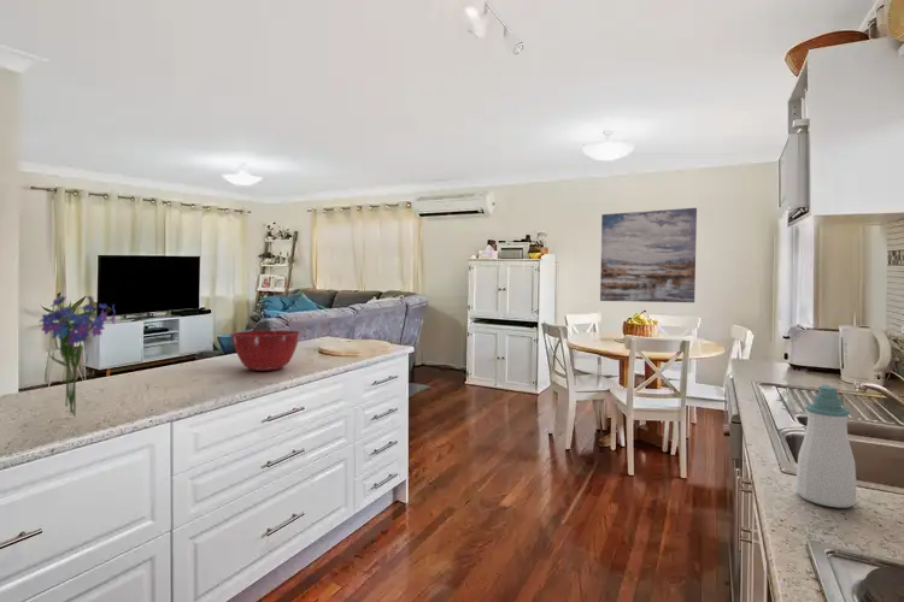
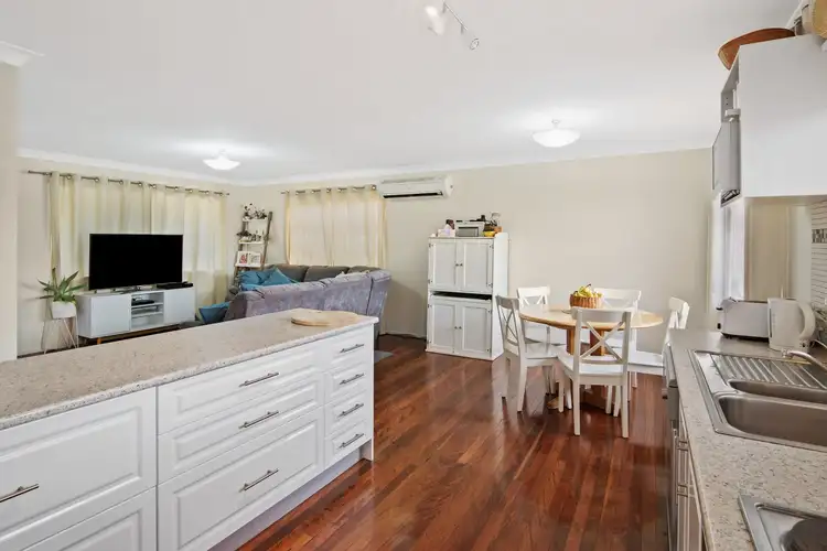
- mixing bowl [229,330,301,372]
- wall art [599,207,698,303]
- soap bottle [796,383,857,509]
- flowers [39,295,117,418]
